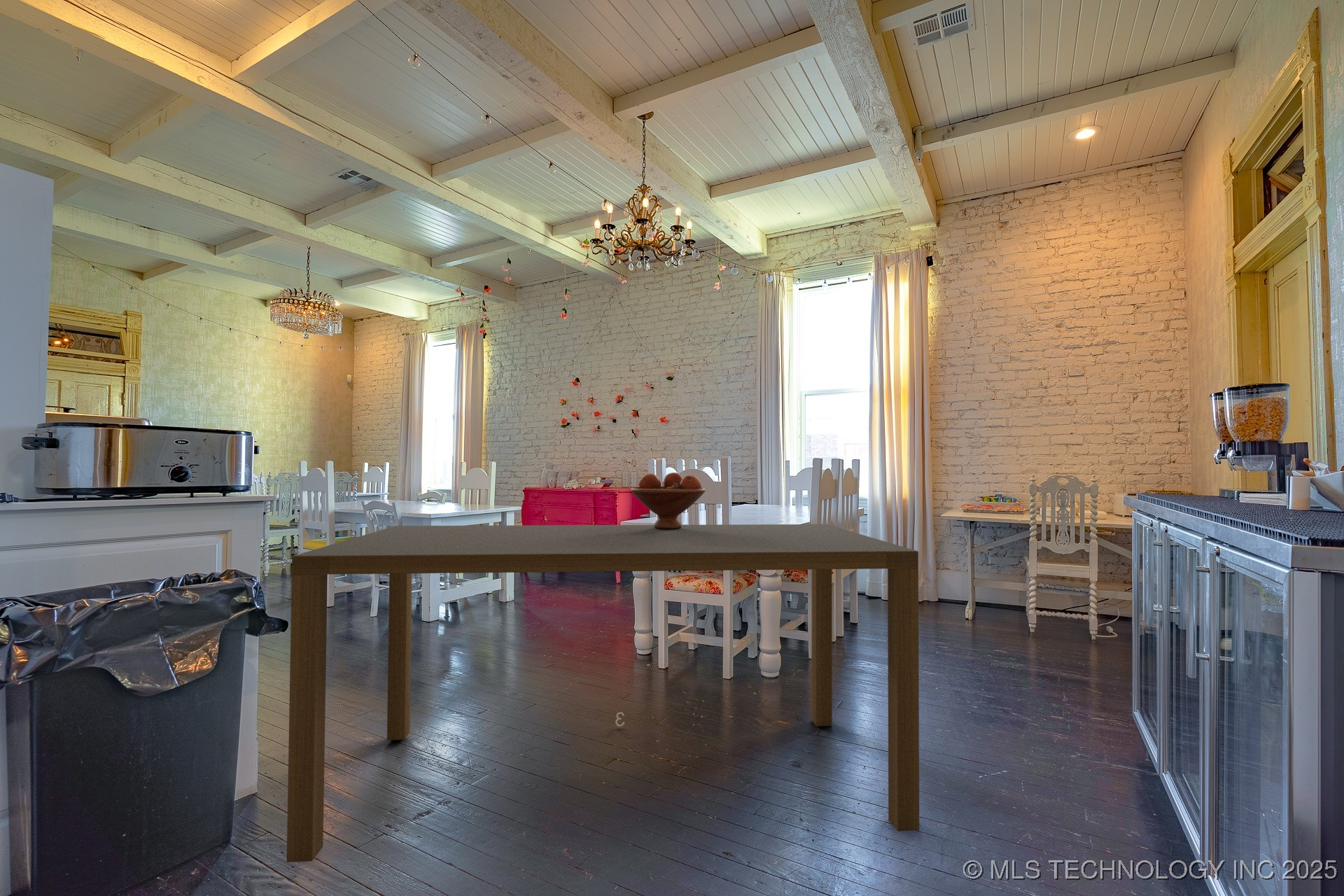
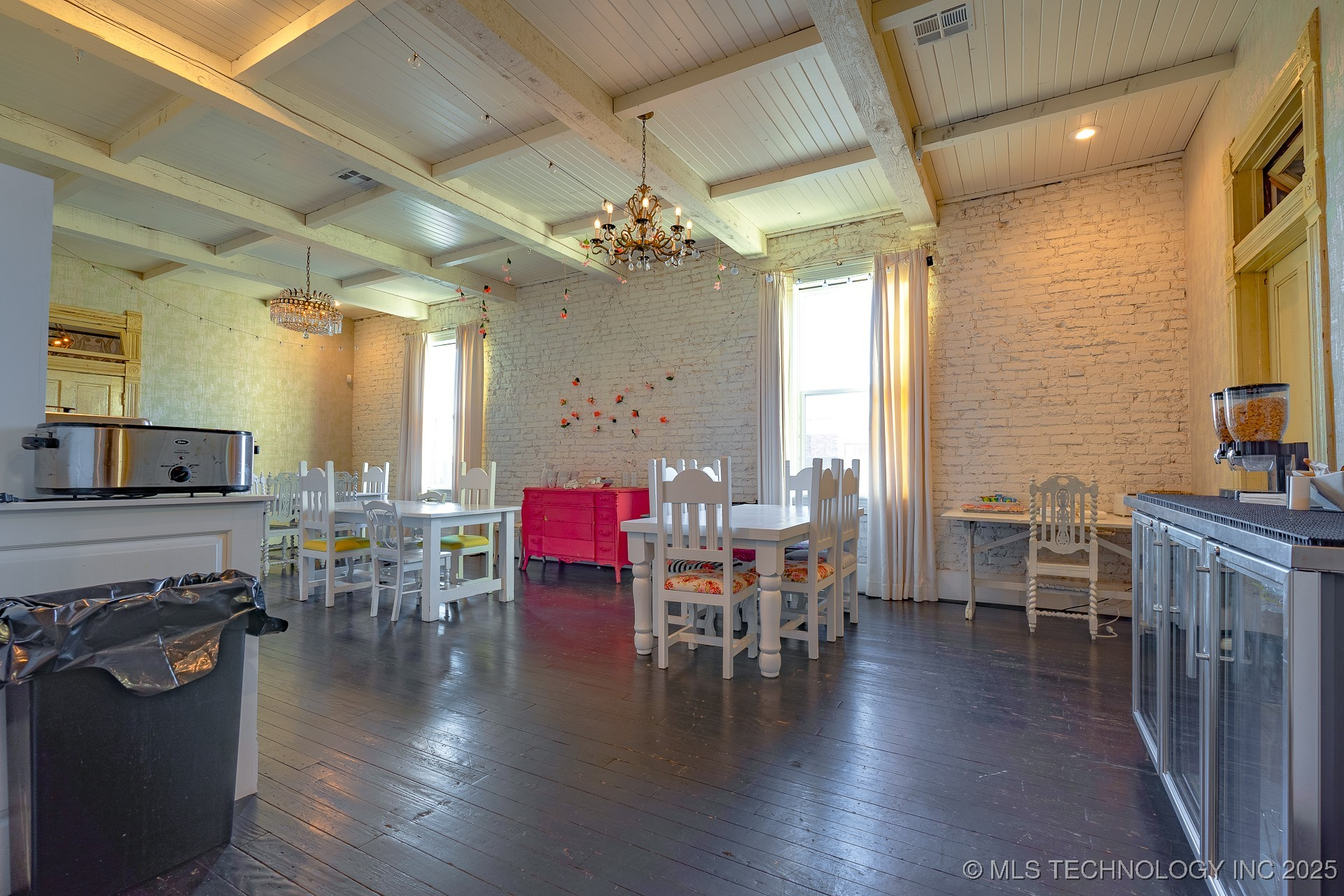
- fruit bowl [630,472,706,529]
- dining table [286,524,920,863]
